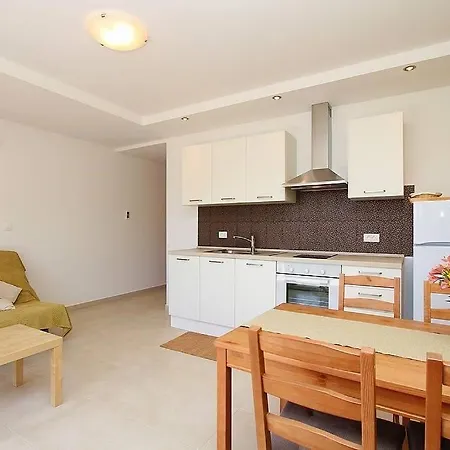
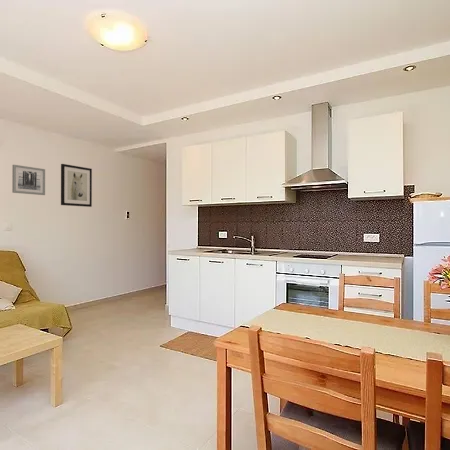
+ wall art [60,163,93,208]
+ wall art [11,164,46,196]
